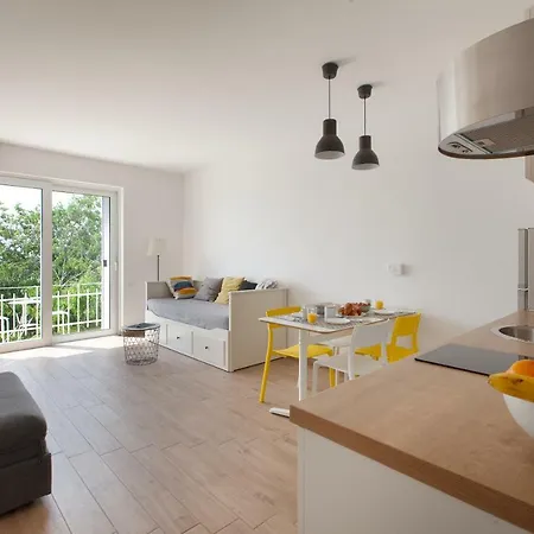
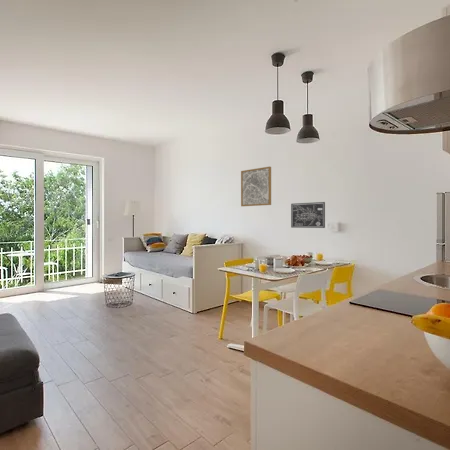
+ wall art [290,201,326,229]
+ wall art [240,166,272,207]
